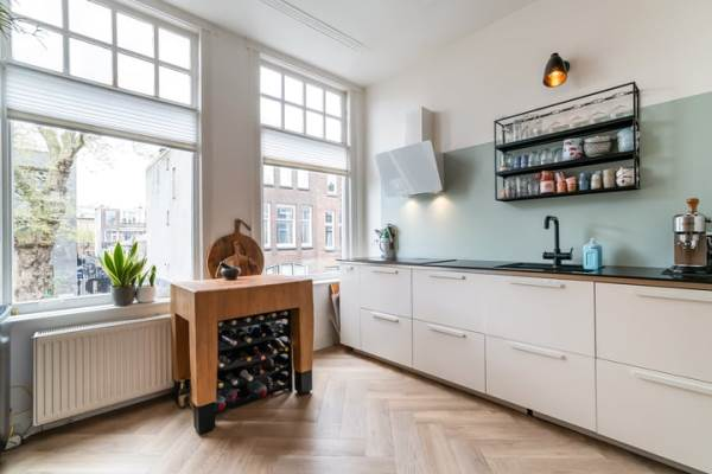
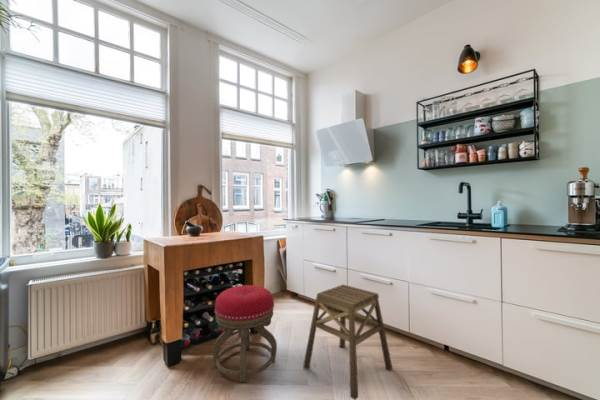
+ stool [212,284,278,383]
+ stool [302,284,393,400]
